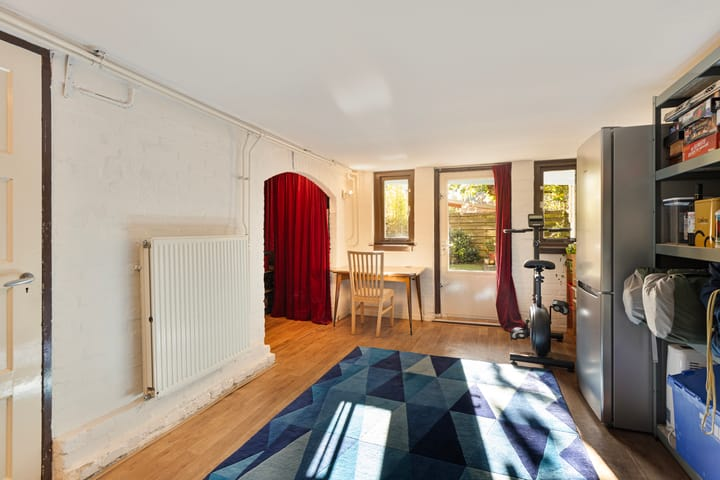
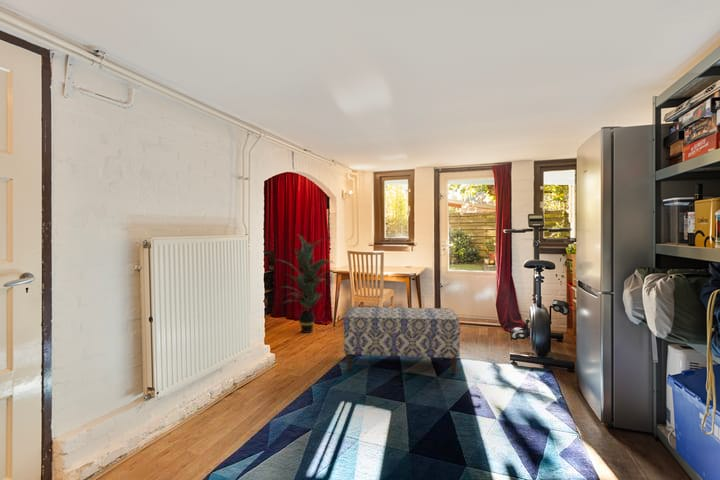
+ bench [342,306,461,375]
+ indoor plant [272,233,334,334]
